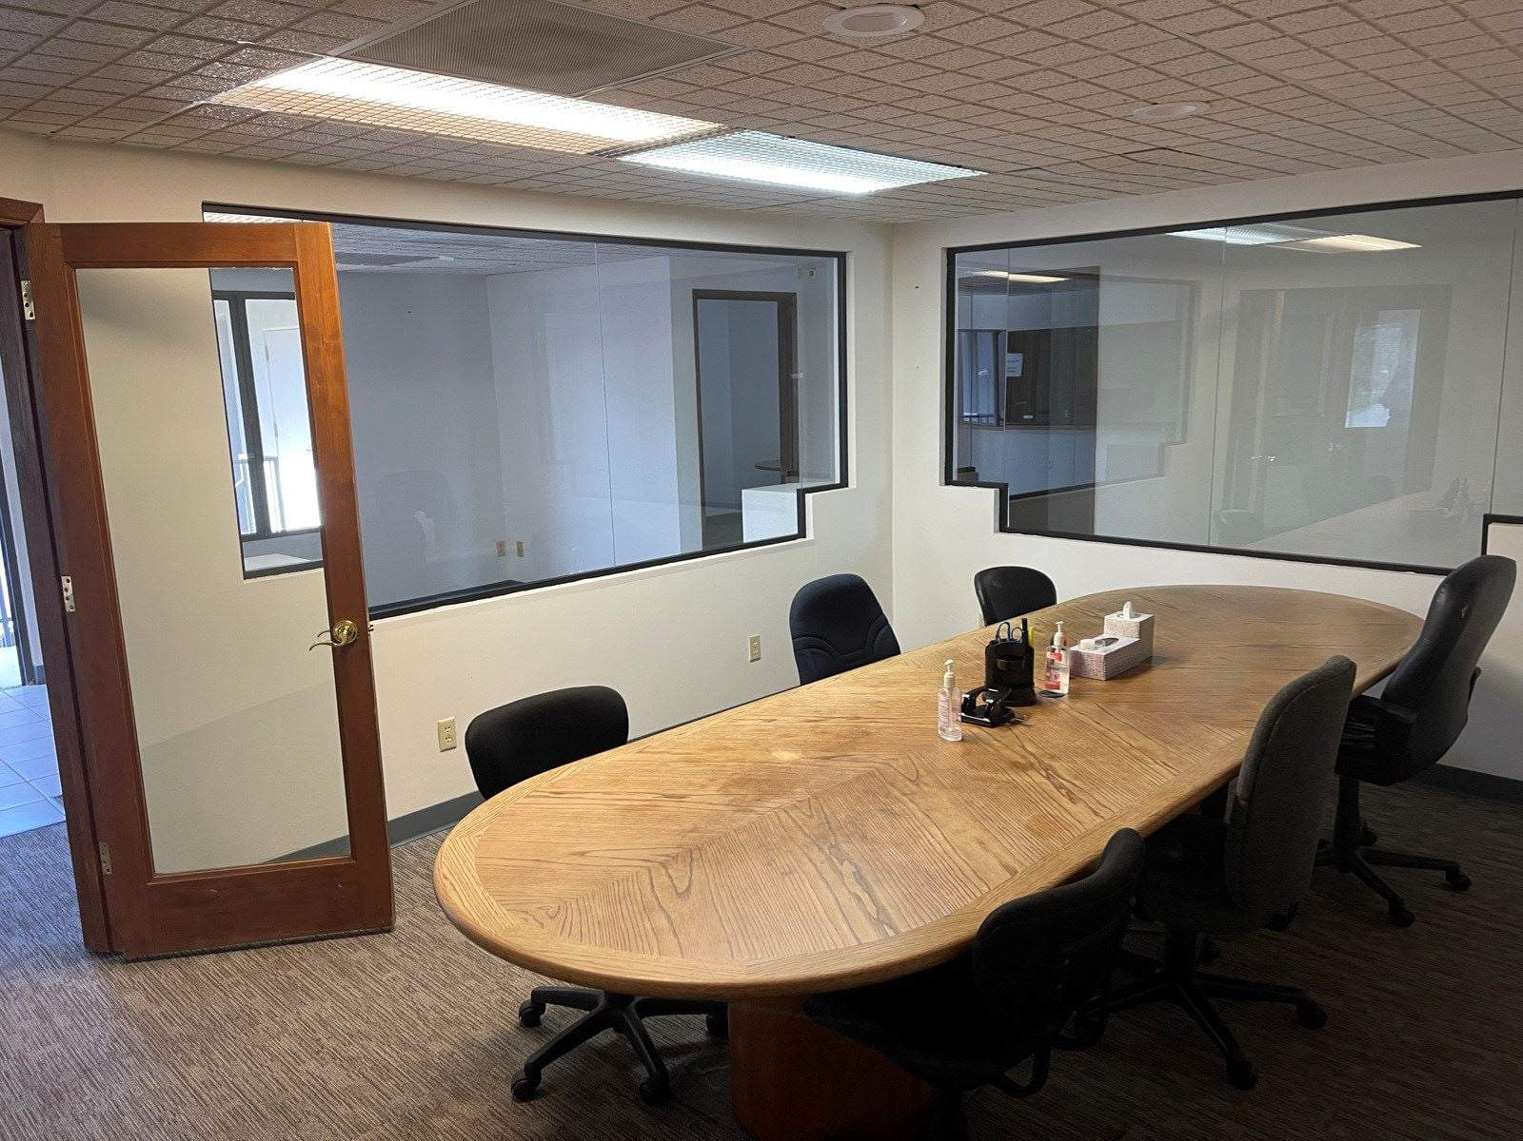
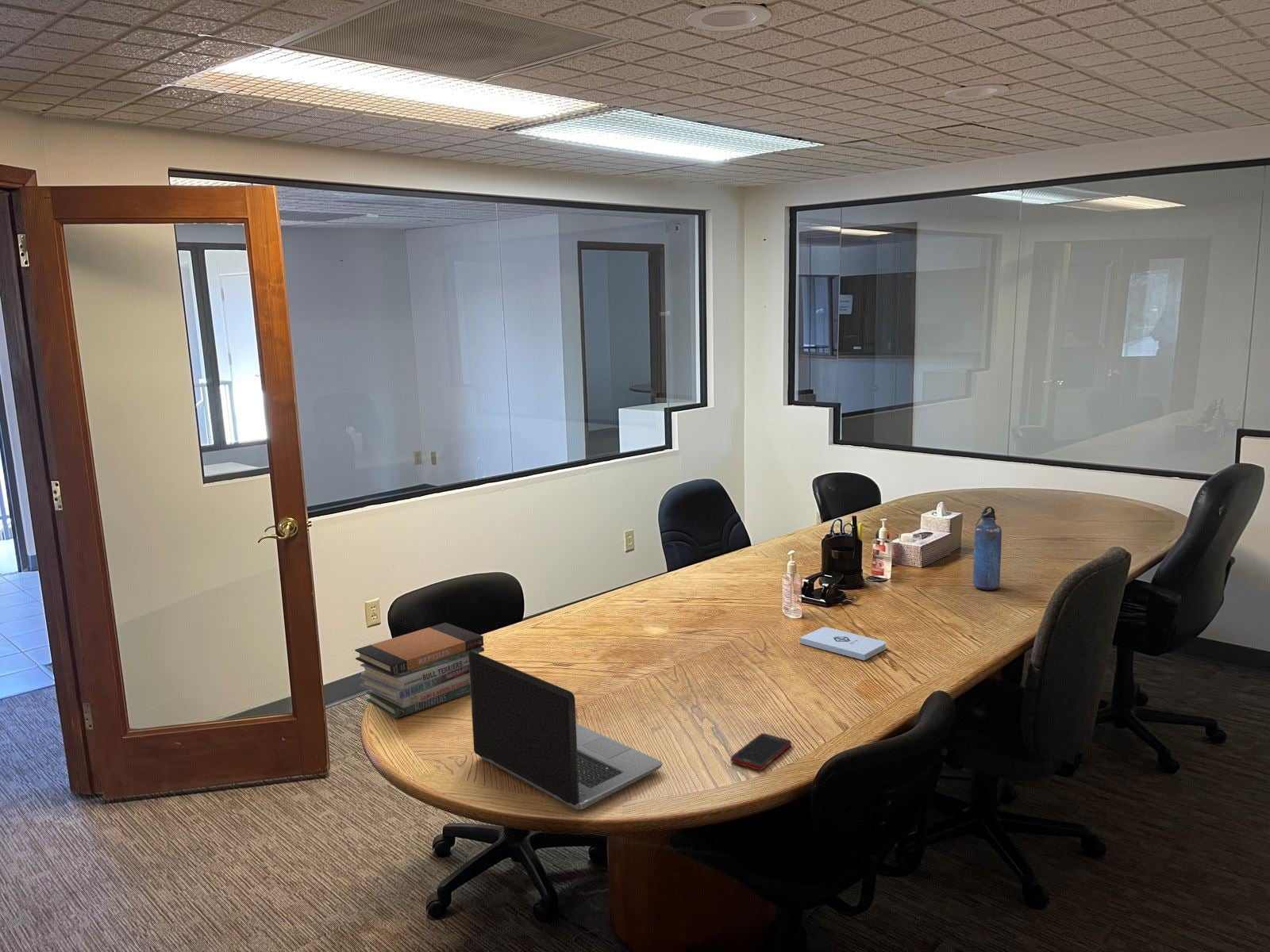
+ book stack [354,622,485,719]
+ laptop computer [468,651,663,812]
+ cell phone [730,732,792,770]
+ water bottle [972,505,1003,591]
+ notepad [799,627,887,661]
